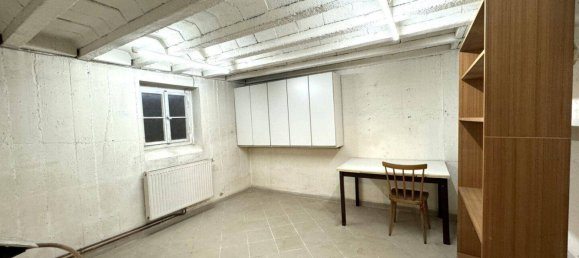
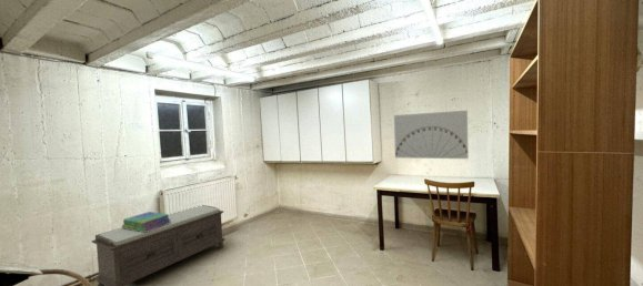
+ stack of books [121,211,171,232]
+ wall art [393,110,470,160]
+ bench [90,204,227,286]
